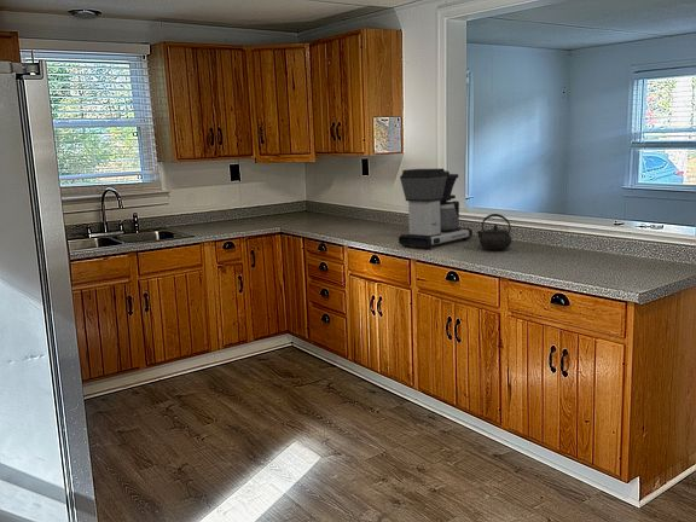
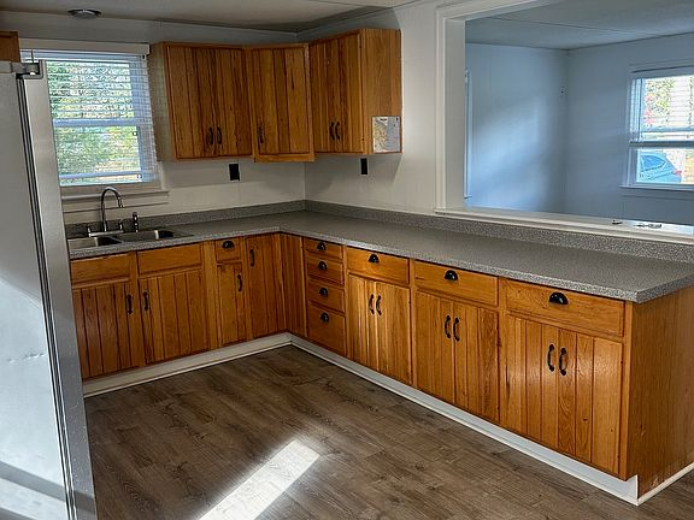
- kettle [476,213,512,253]
- coffee maker [398,168,474,250]
